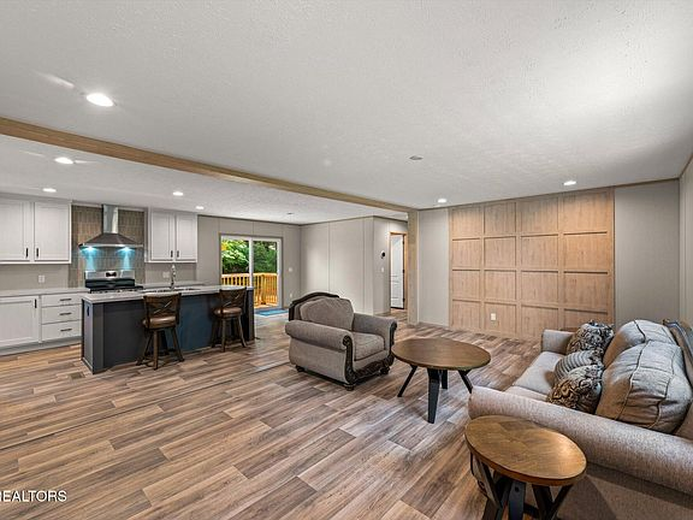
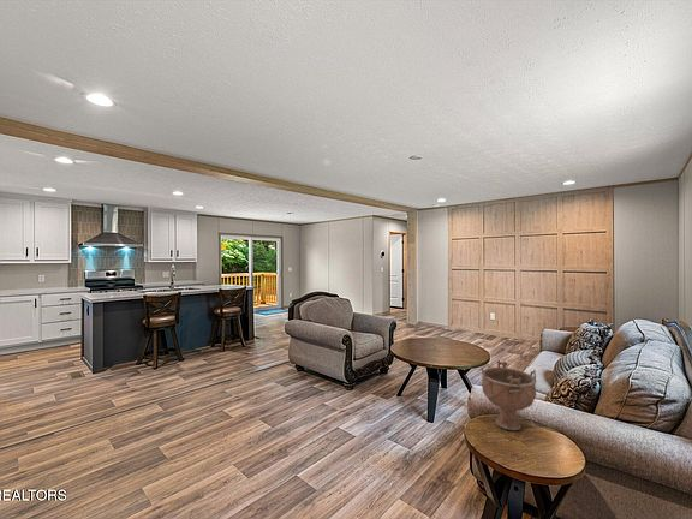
+ decorative bowl [481,359,537,431]
